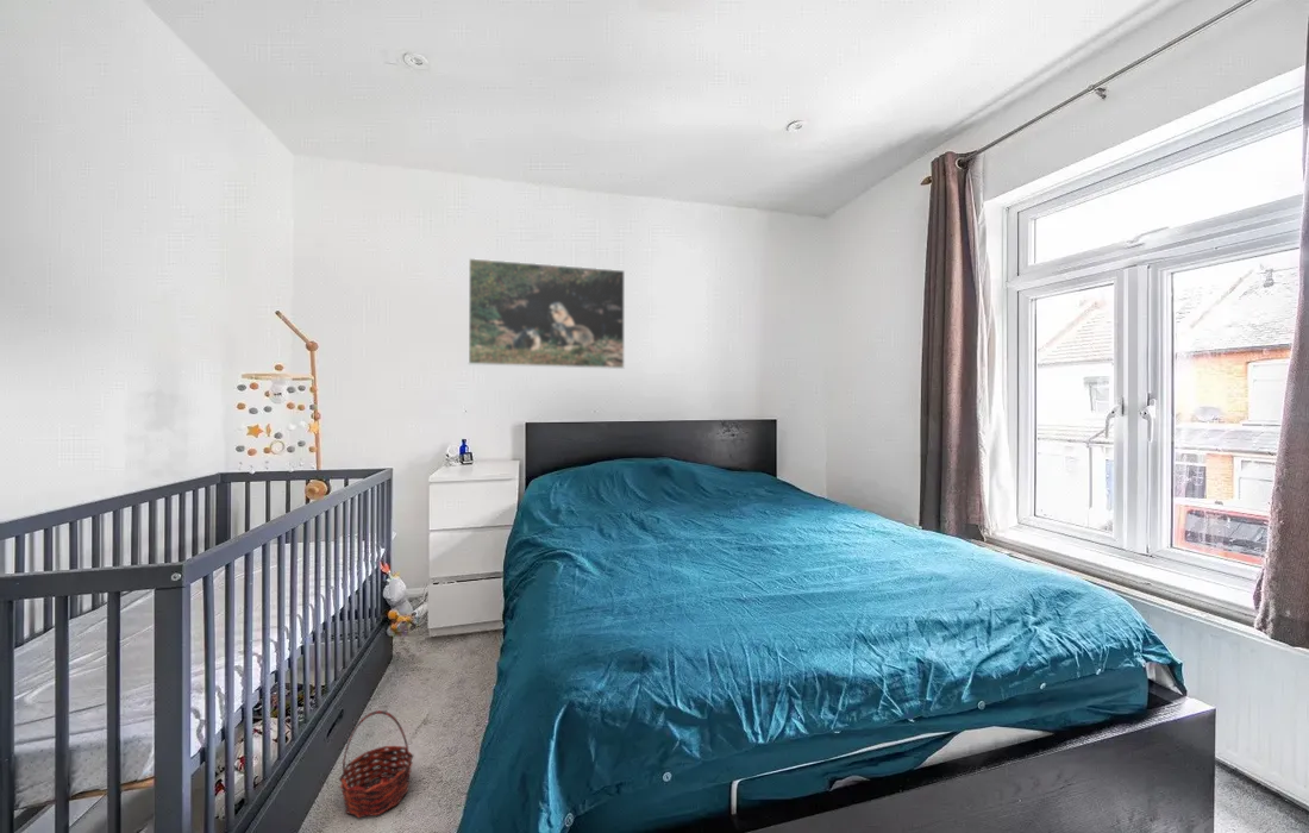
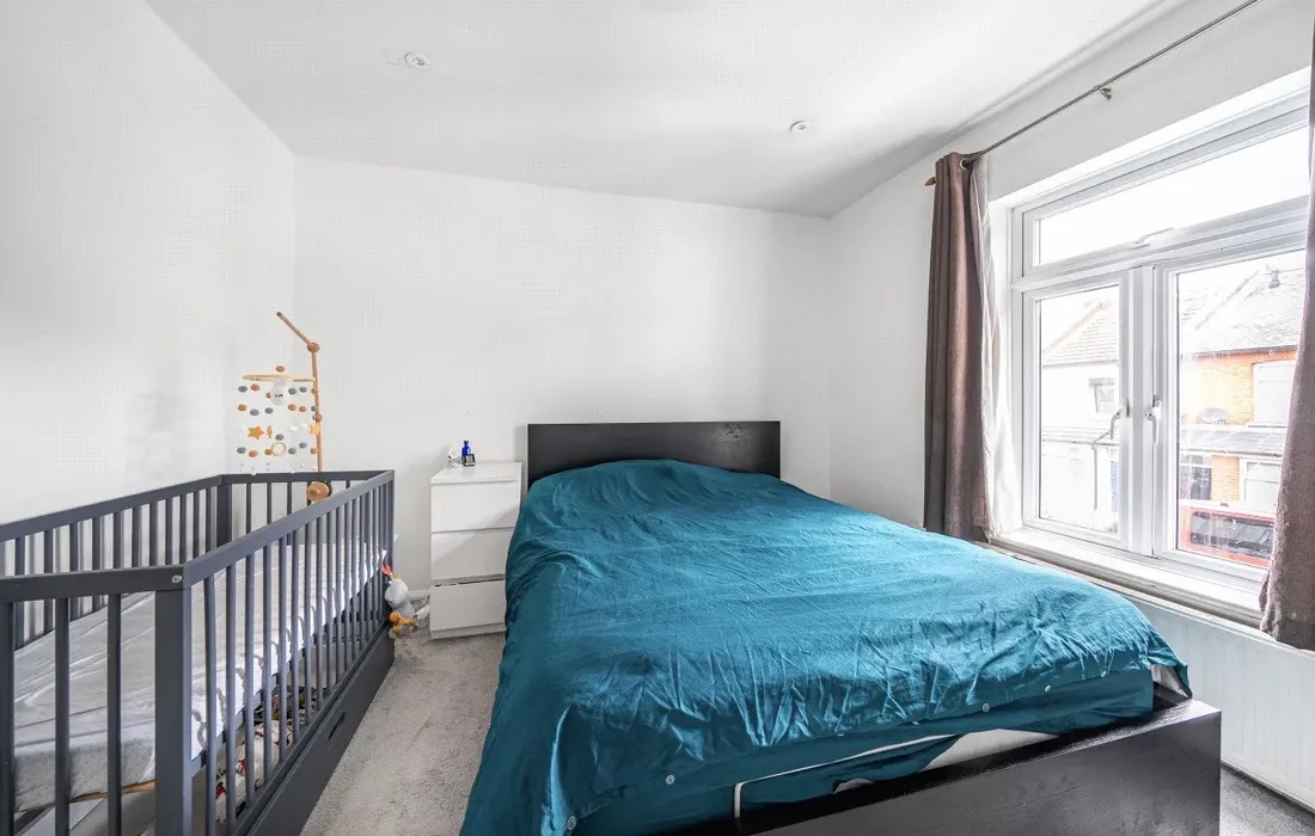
- basket [338,709,415,820]
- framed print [468,257,626,370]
